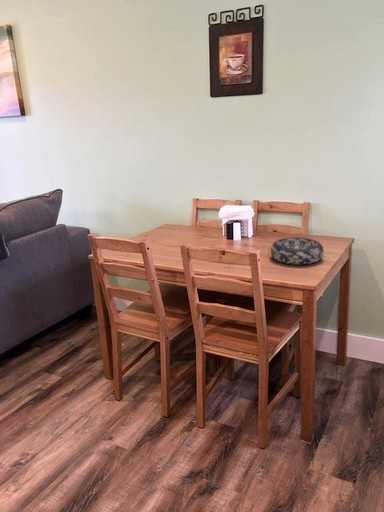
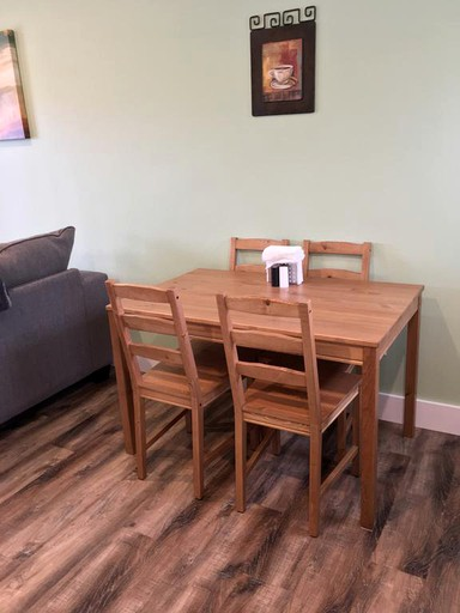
- decorative bowl [270,236,325,266]
